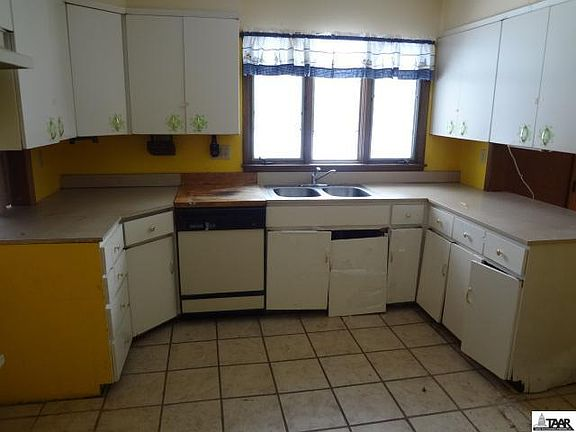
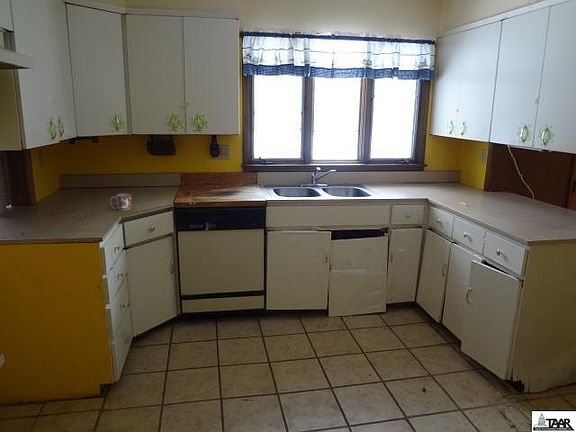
+ mug [109,193,132,212]
